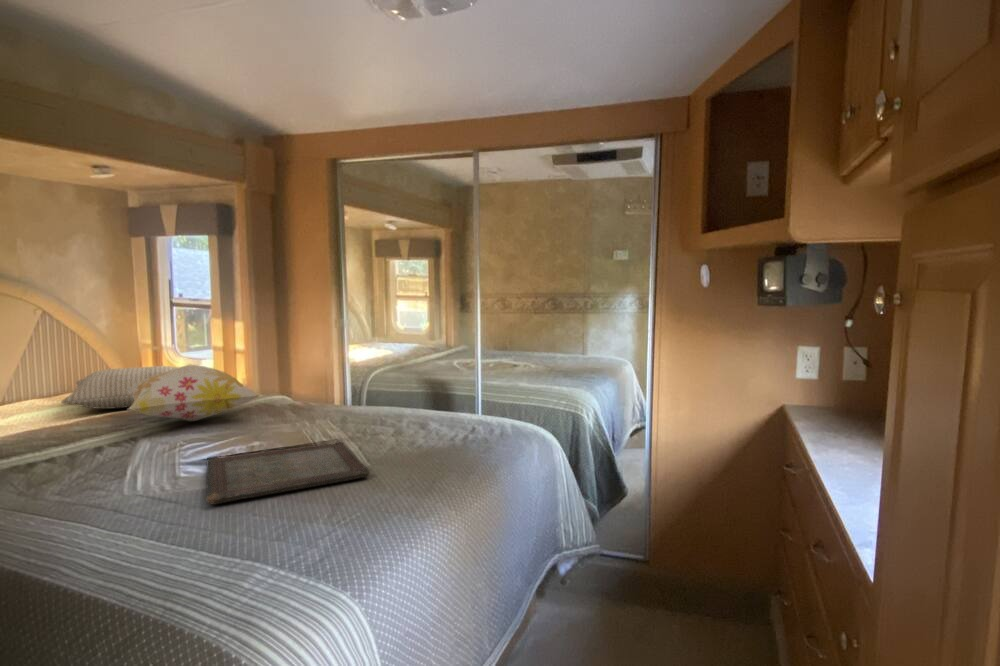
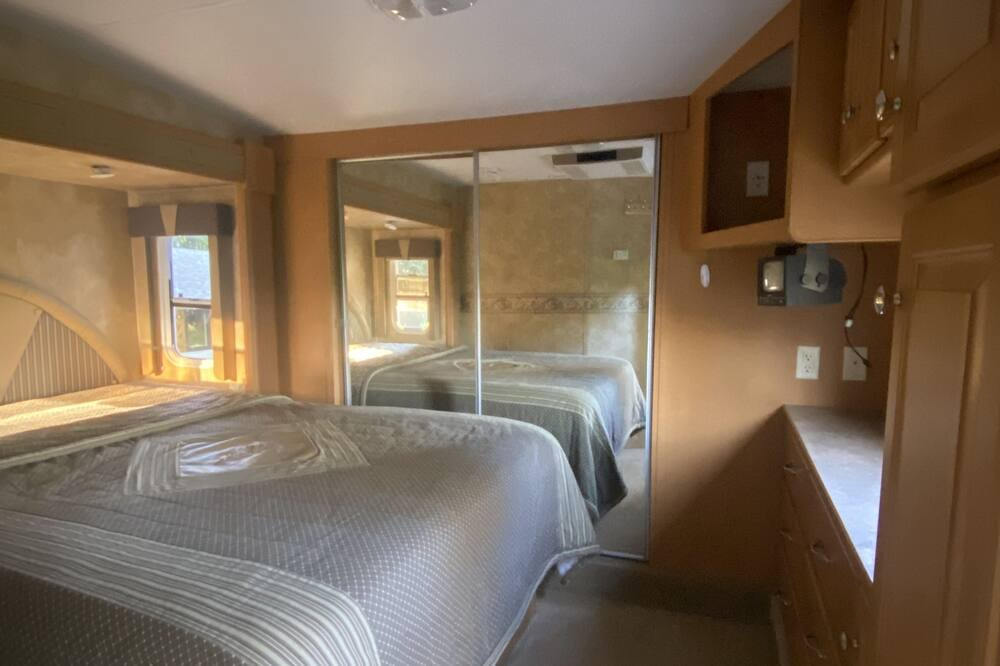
- decorative pillow [126,364,261,422]
- pillow [60,365,178,410]
- serving tray [205,440,370,506]
